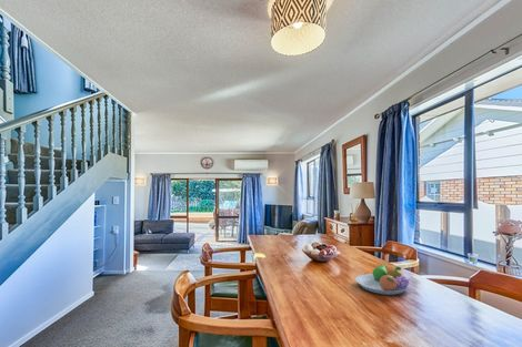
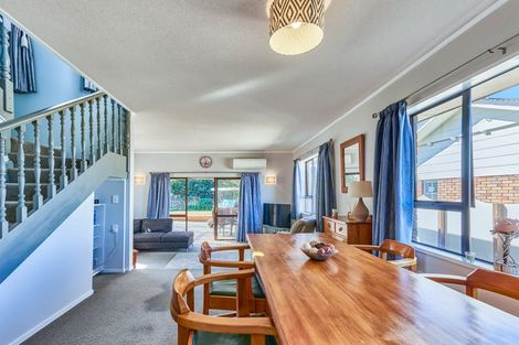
- fruit bowl [354,263,411,296]
